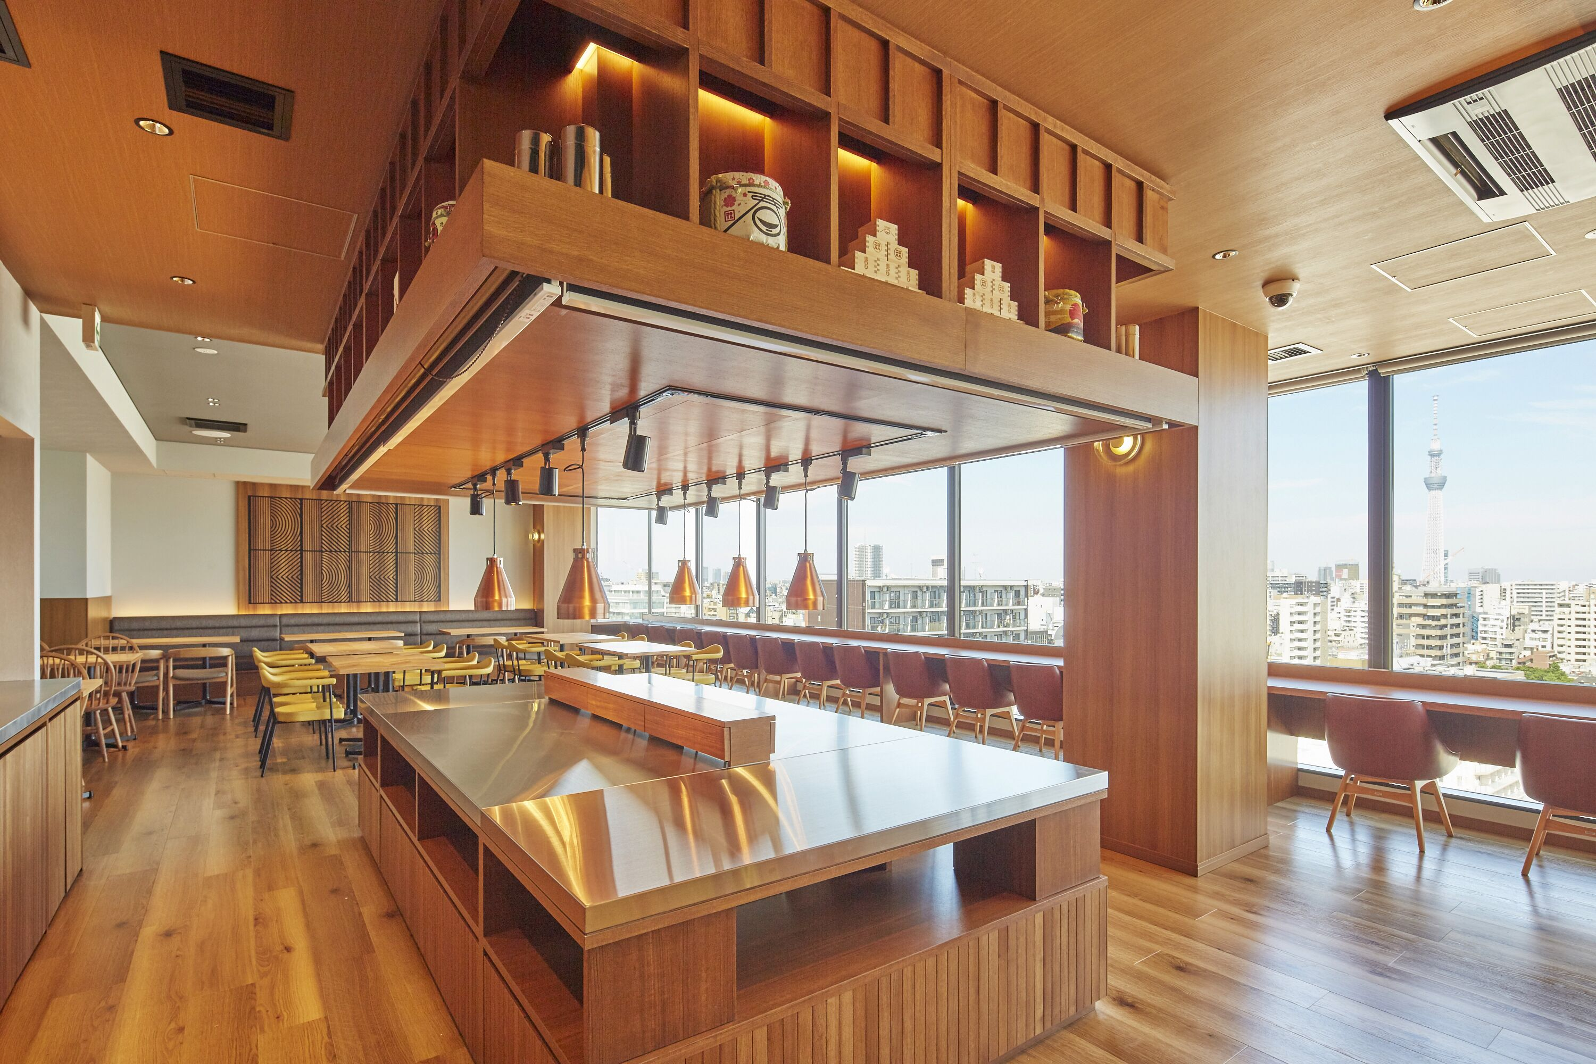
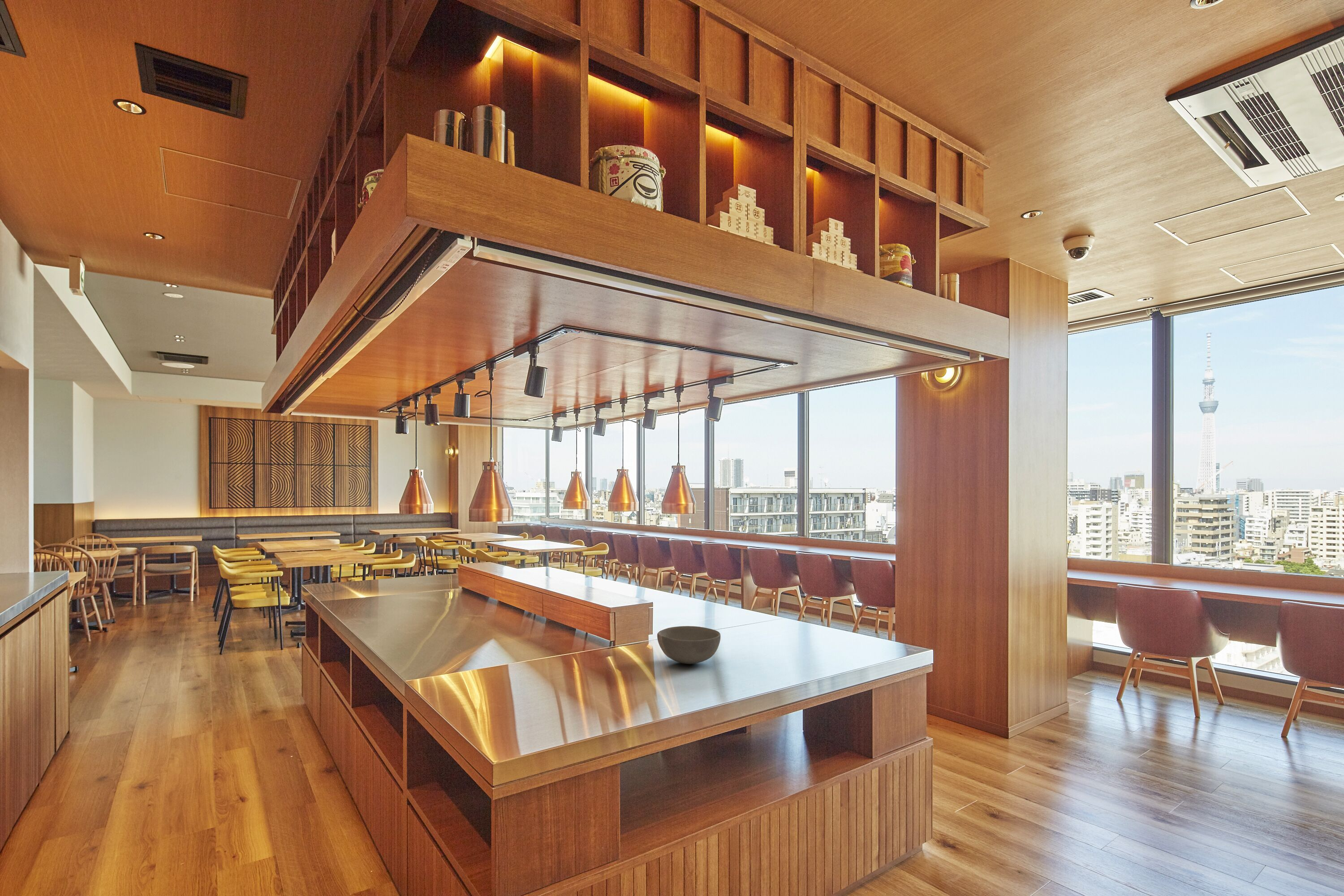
+ bowl [657,625,721,664]
